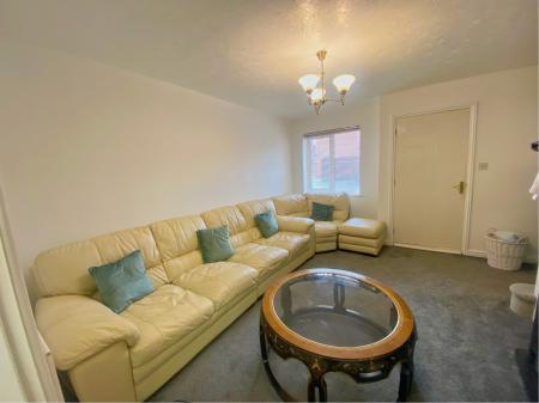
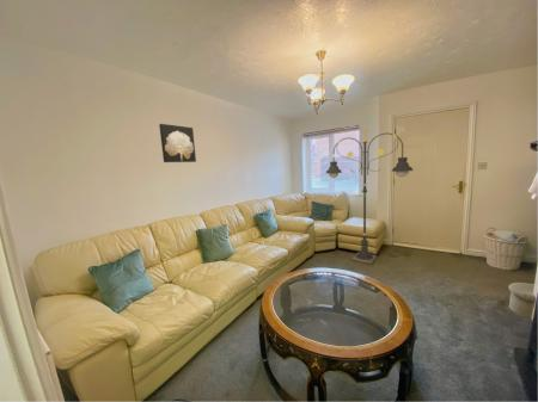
+ wall art [158,123,197,163]
+ floor lamp [325,128,414,265]
